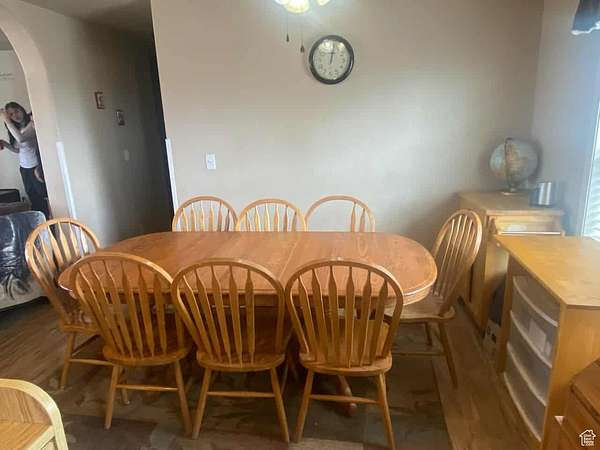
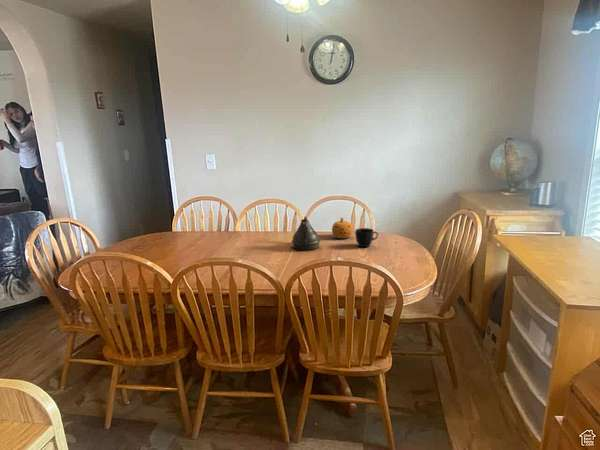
+ cup [354,227,379,248]
+ fruit [331,217,354,239]
+ teapot [291,216,321,251]
